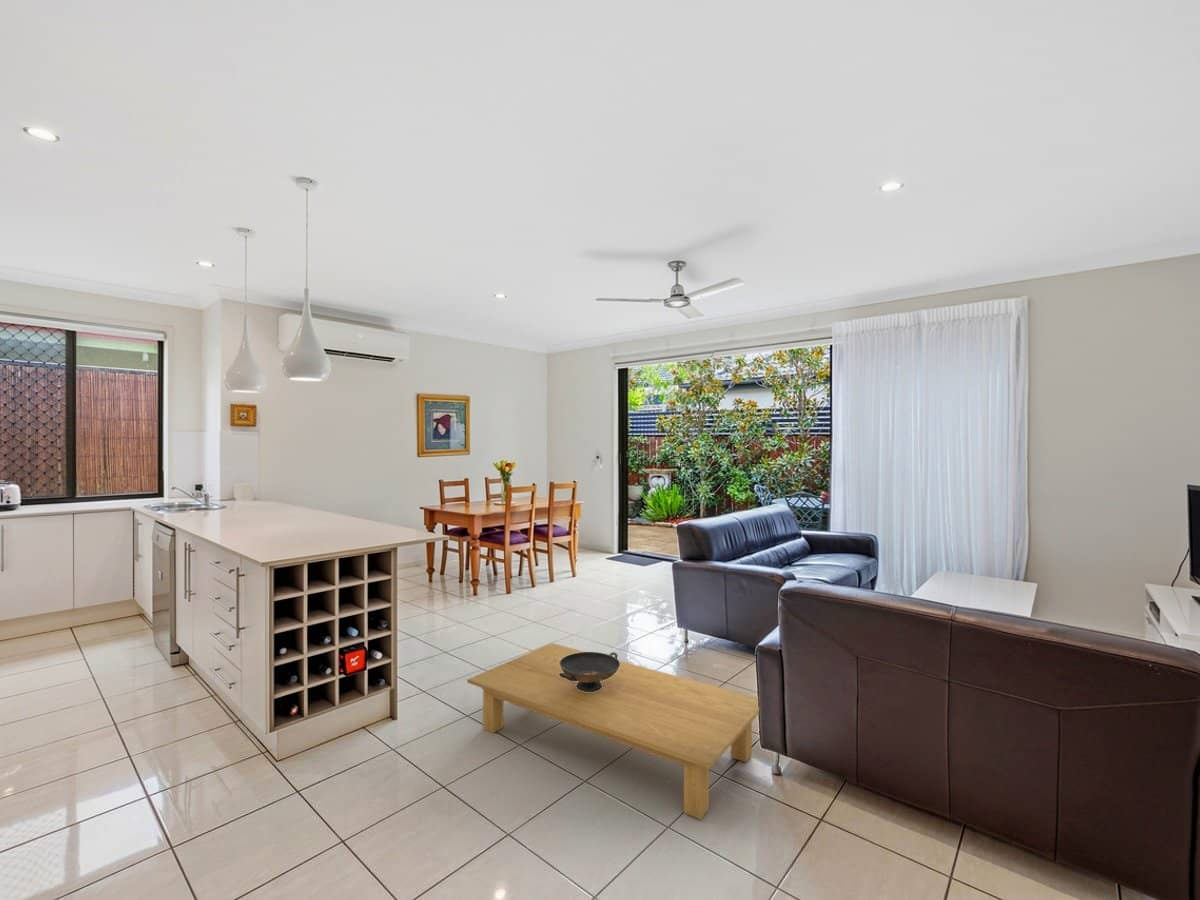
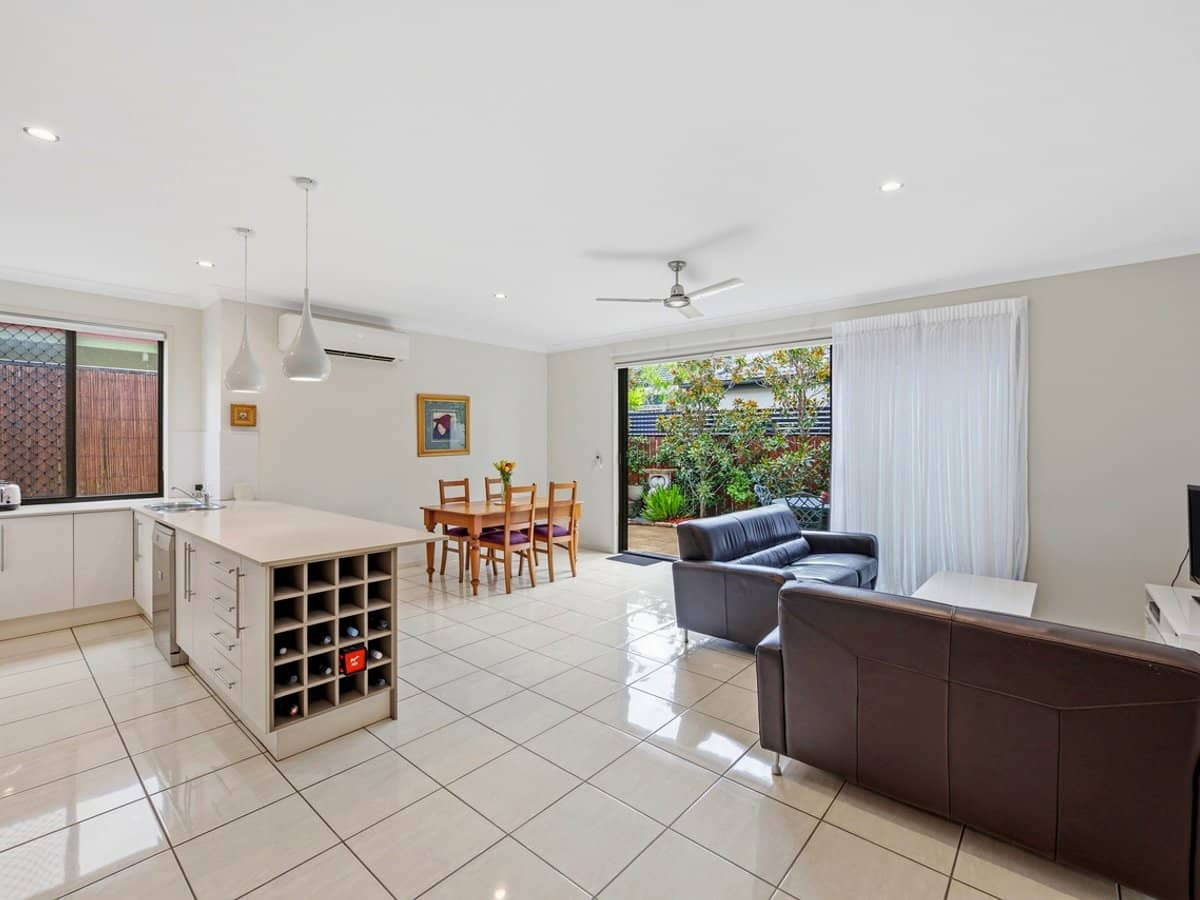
- decorative bowl [559,651,620,692]
- coffee table [467,642,760,820]
